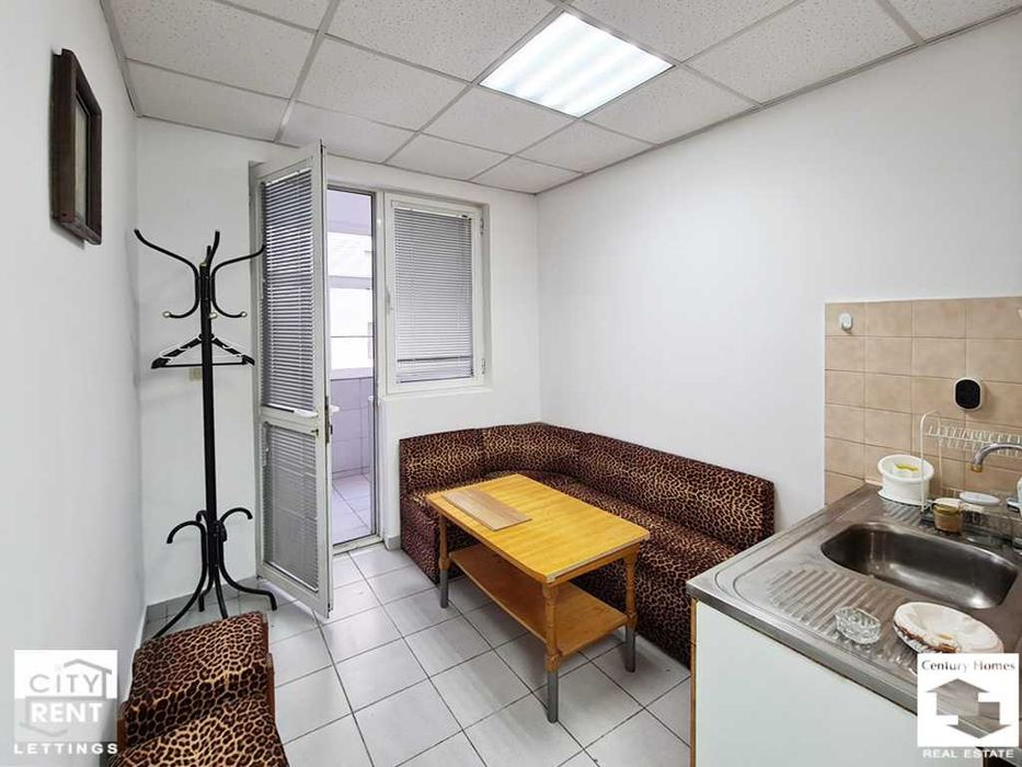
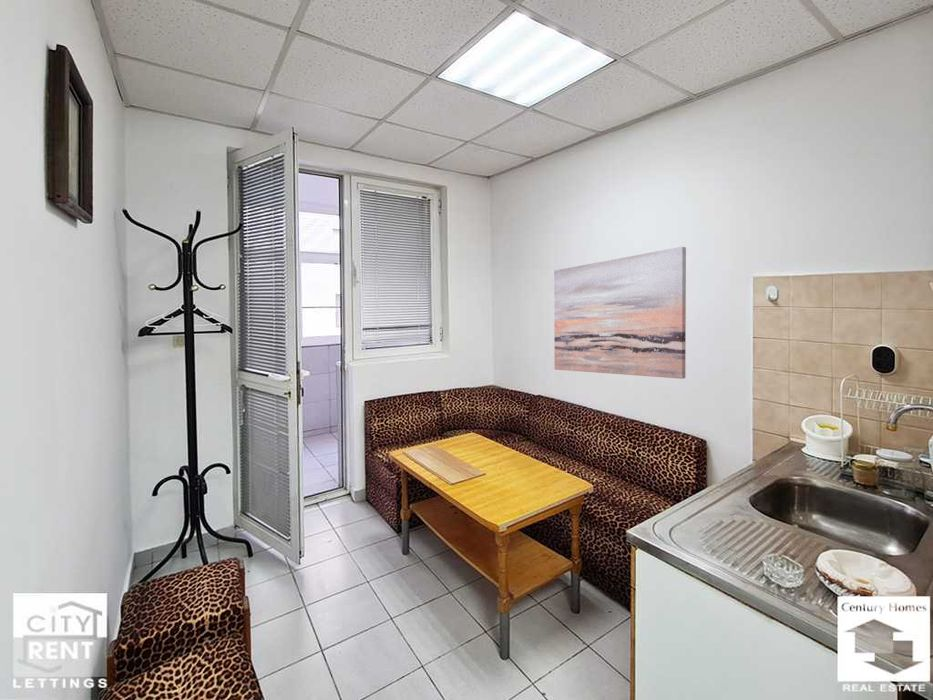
+ wall art [553,246,687,380]
